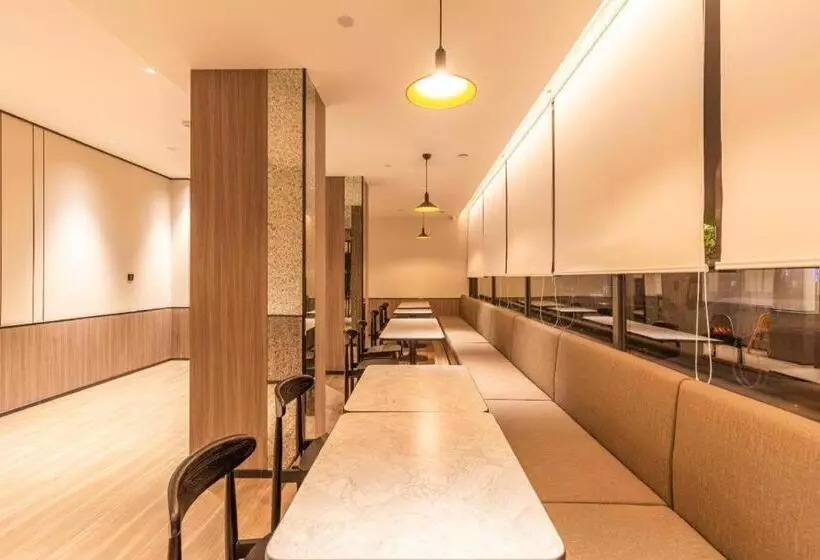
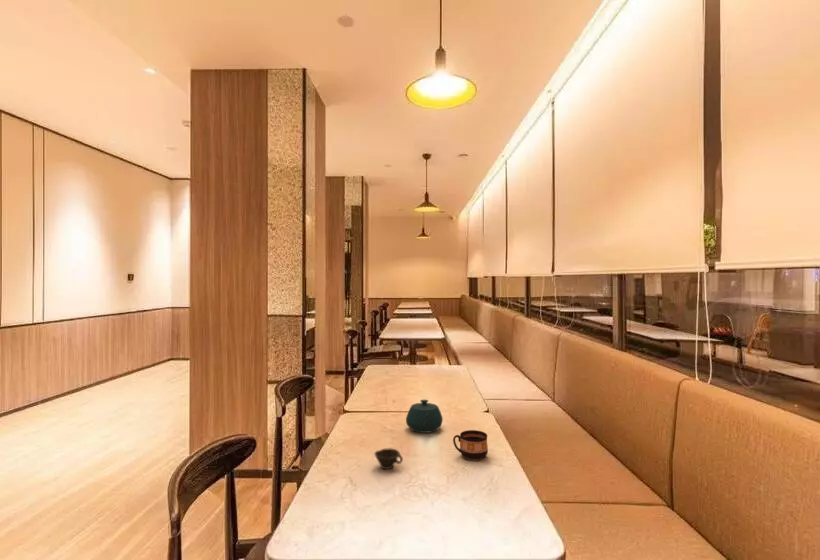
+ teapot [405,399,444,434]
+ cup [452,429,489,461]
+ cup [373,447,404,470]
